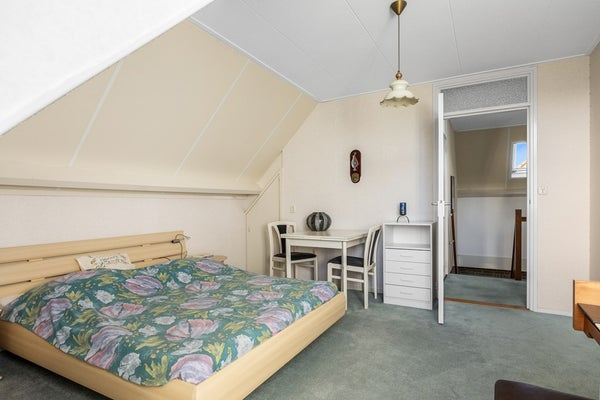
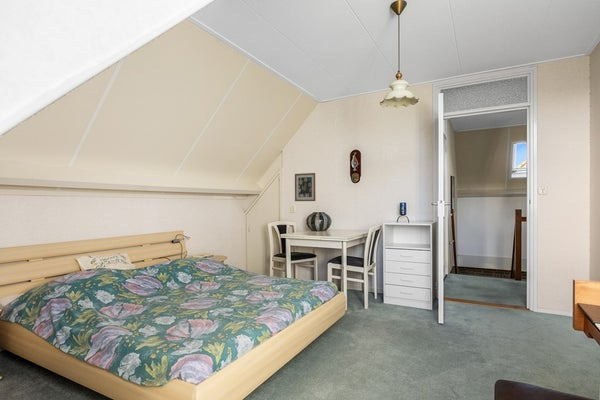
+ wall art [294,172,317,202]
